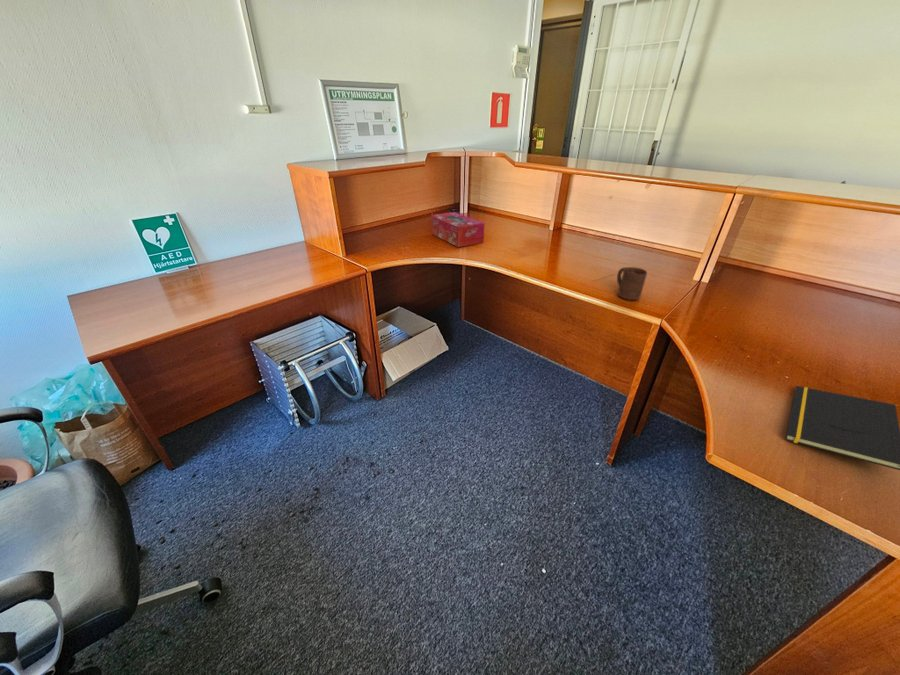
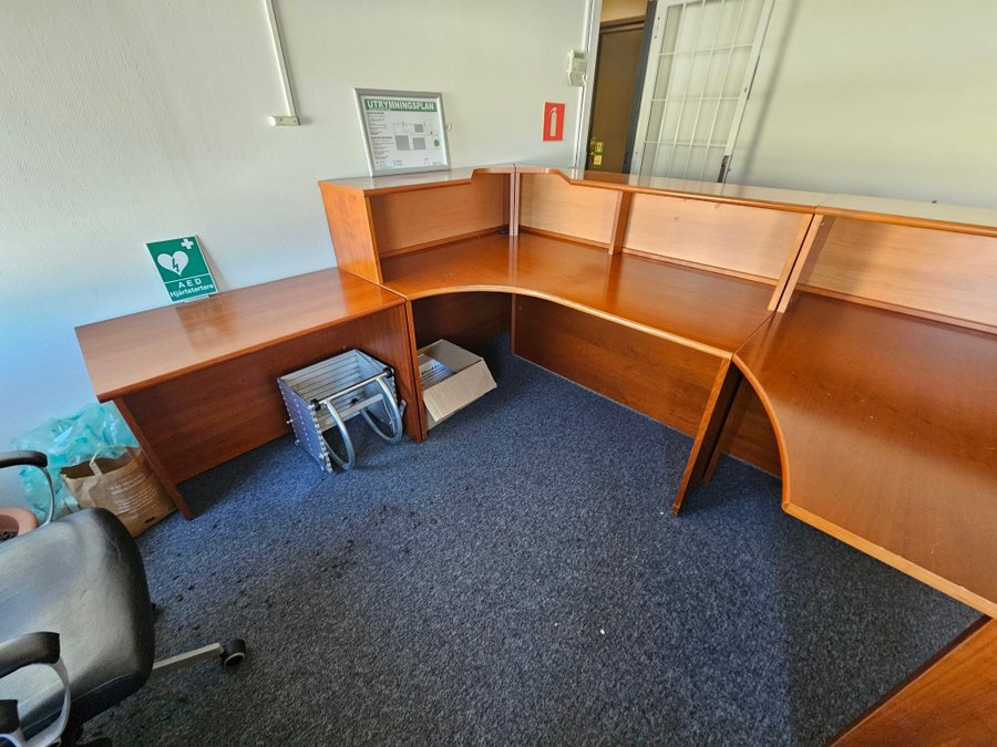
- cup [616,266,648,301]
- notepad [784,385,900,471]
- tissue box [430,211,485,248]
